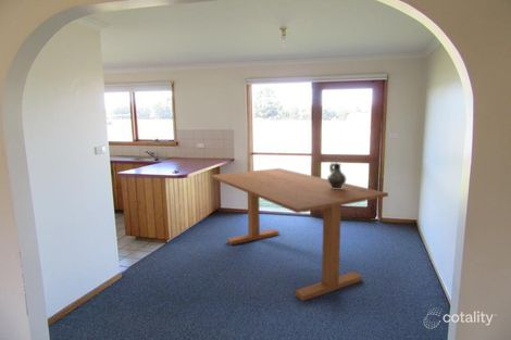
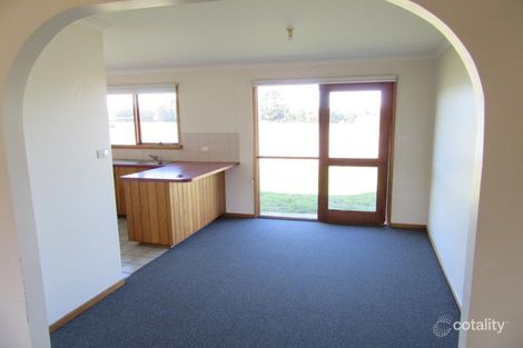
- ceramic jug [326,162,347,189]
- dining table [209,167,389,302]
